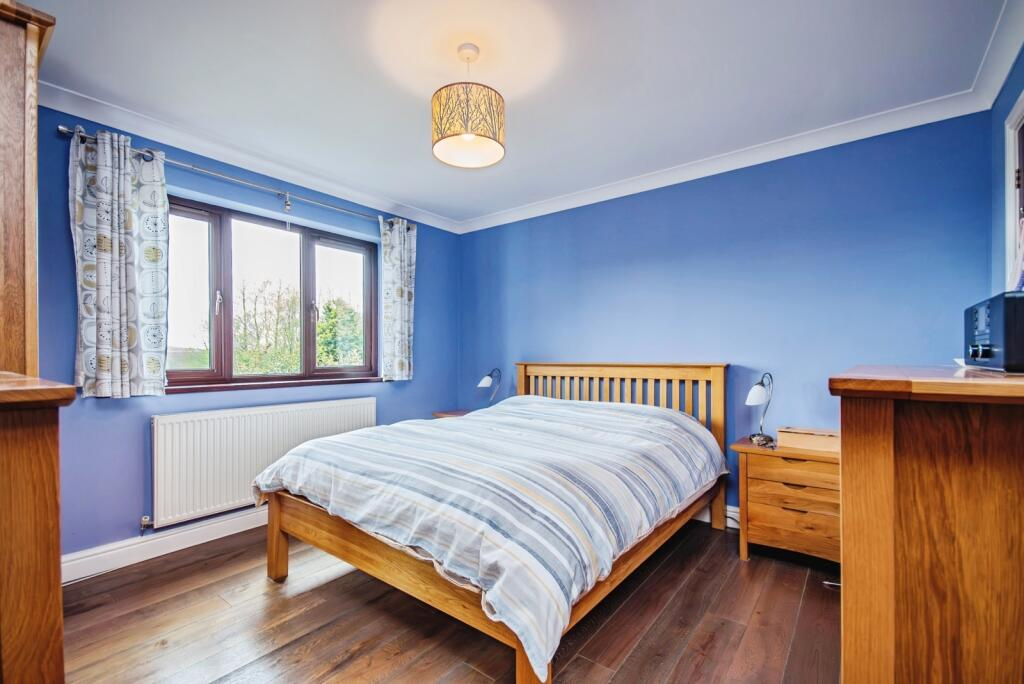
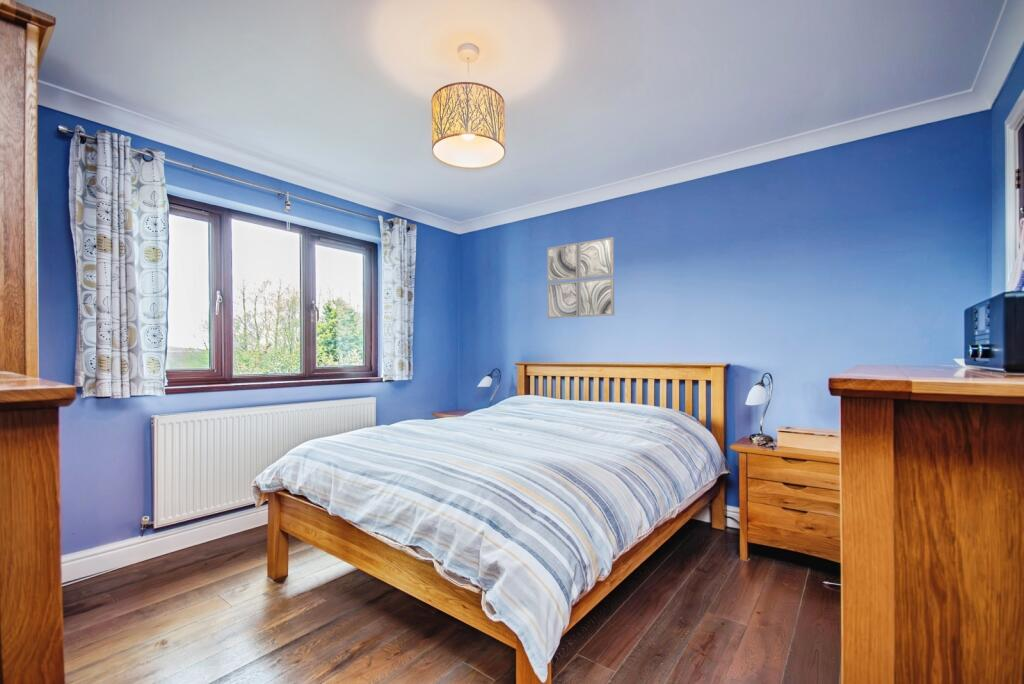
+ wall art [546,236,615,319]
